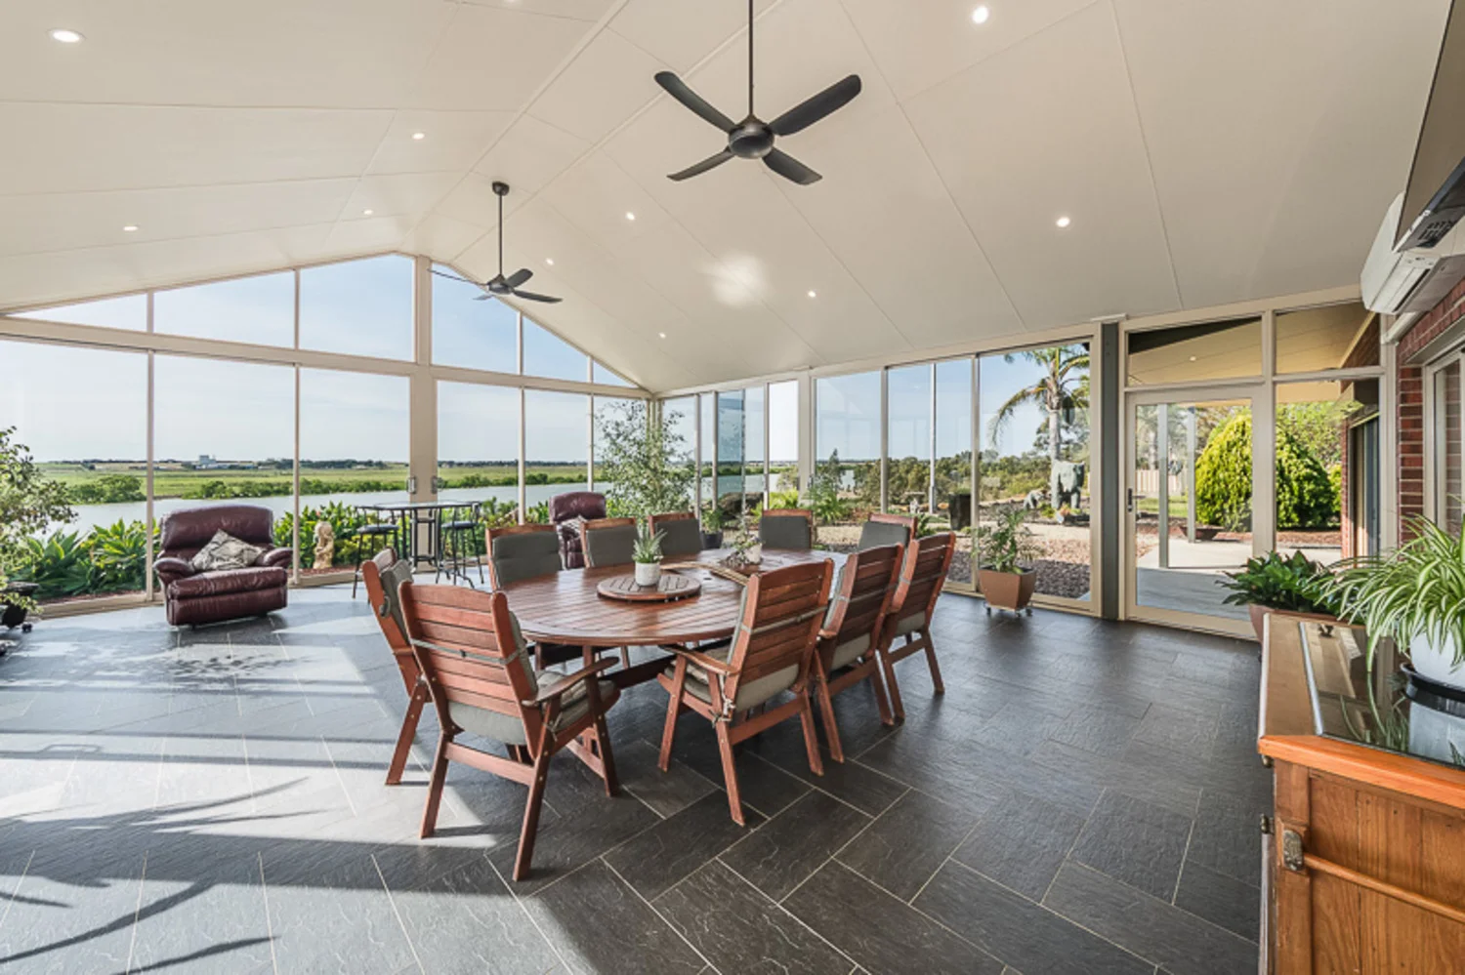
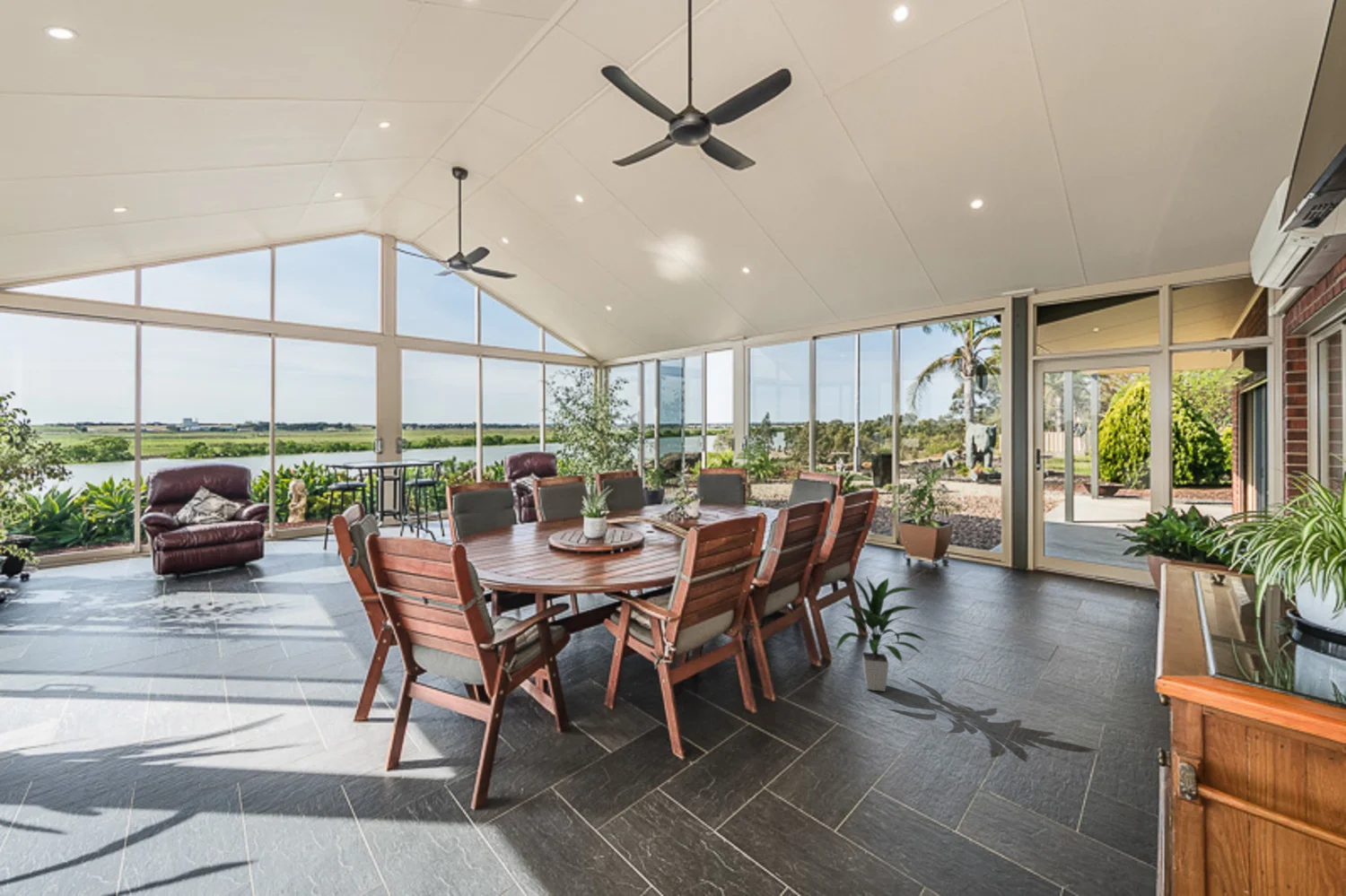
+ indoor plant [835,575,928,692]
